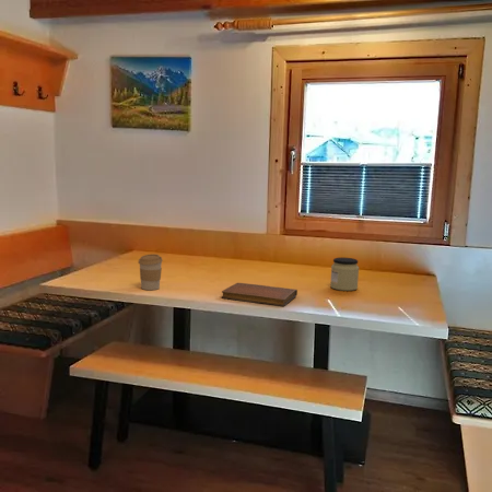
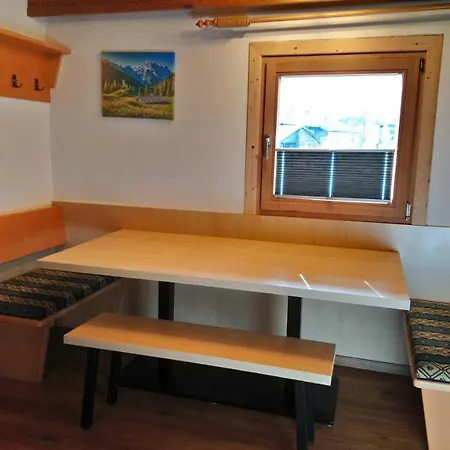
- notebook [221,282,298,307]
- coffee cup [138,253,164,291]
- jar [329,257,360,292]
